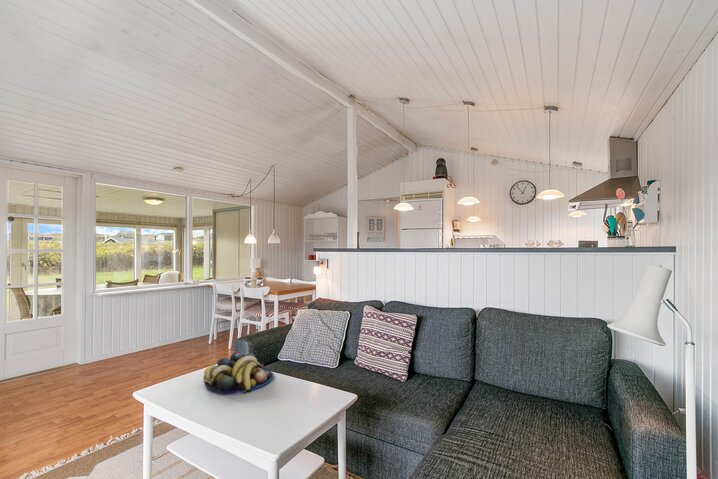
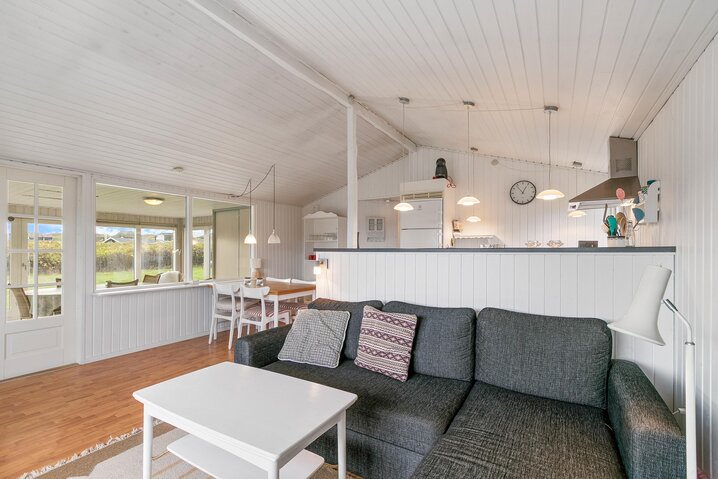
- fruit bowl [202,351,274,396]
